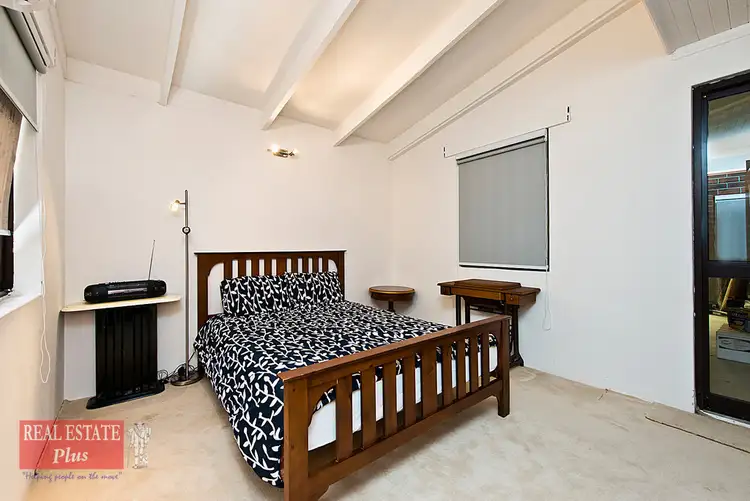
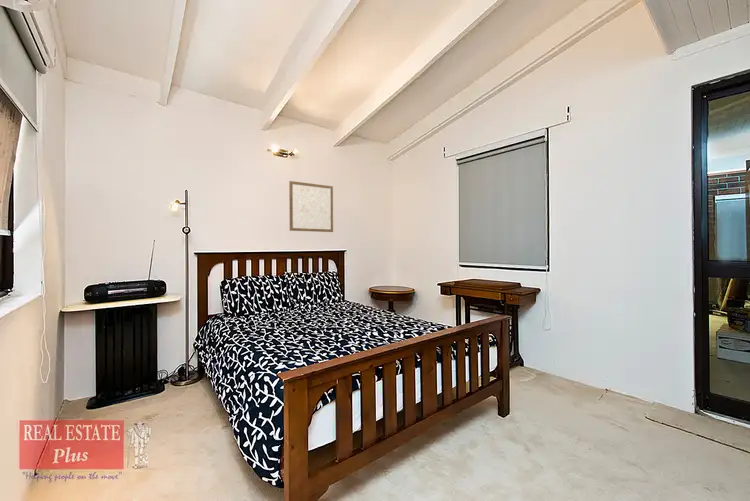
+ wall art [288,180,334,233]
